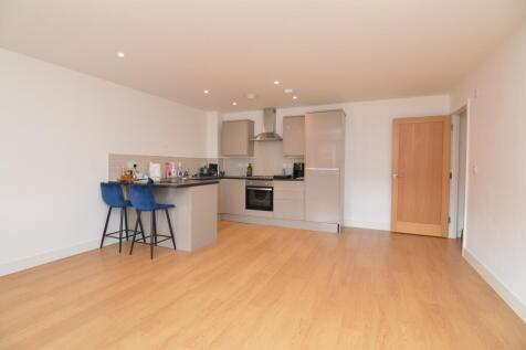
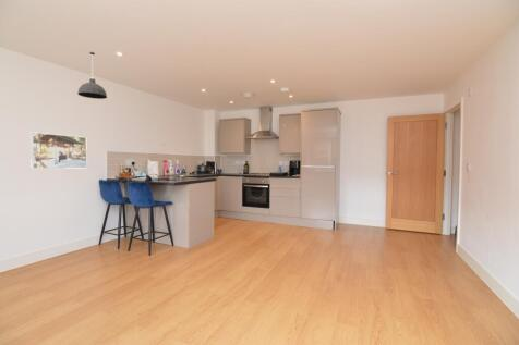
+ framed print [29,131,88,170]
+ pendant lamp [76,51,108,100]
